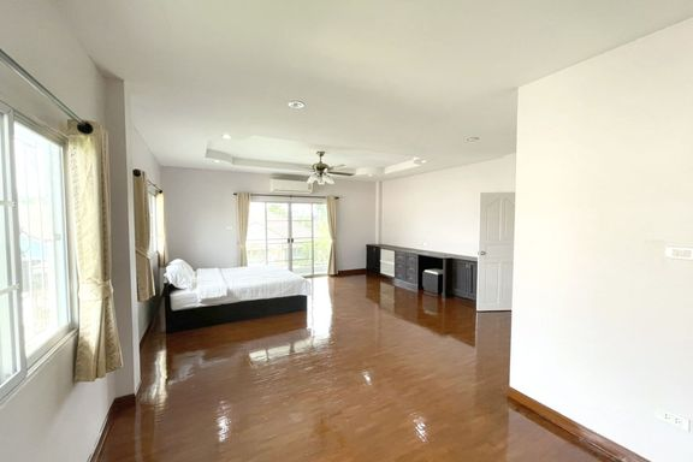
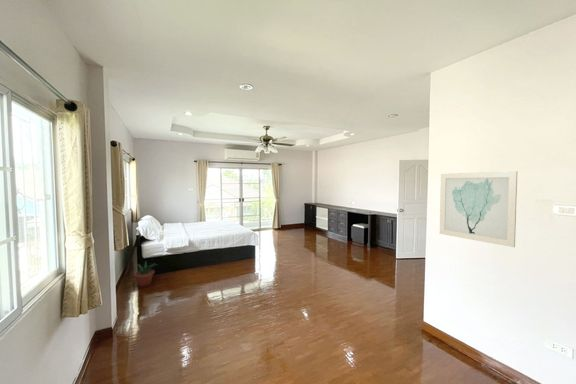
+ potted plant [133,260,157,287]
+ wall art [439,170,518,248]
